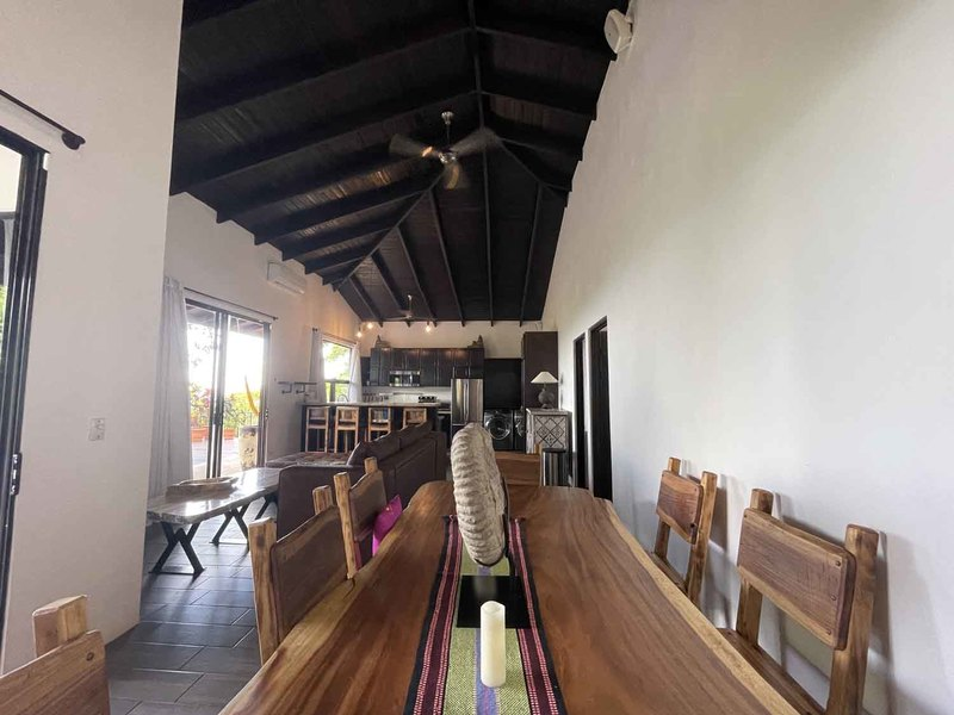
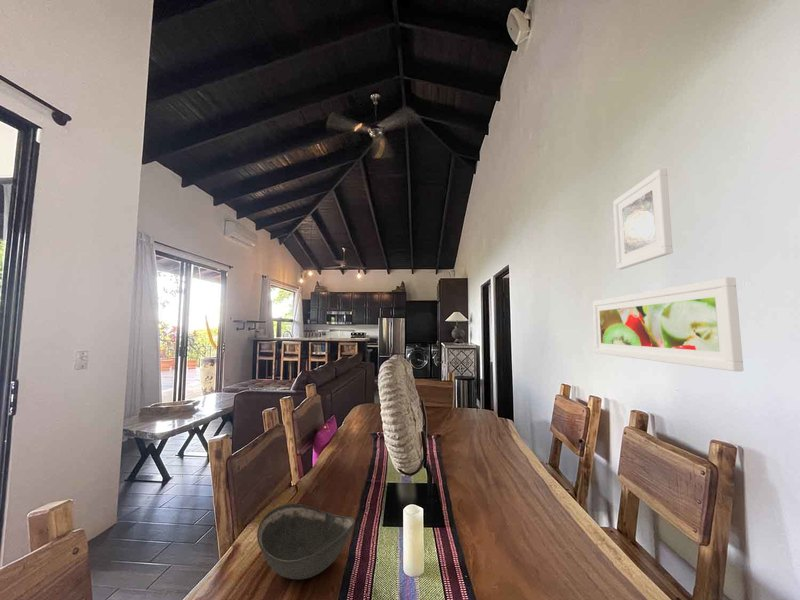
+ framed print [592,276,744,372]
+ bowl [256,503,356,580]
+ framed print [612,167,674,270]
